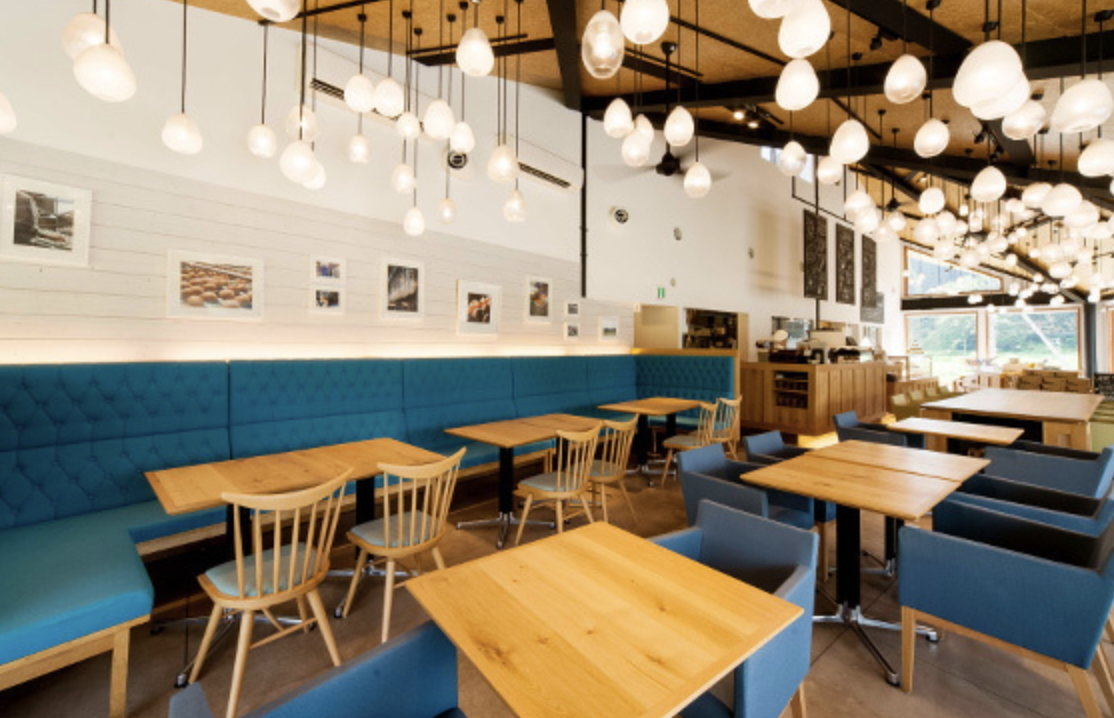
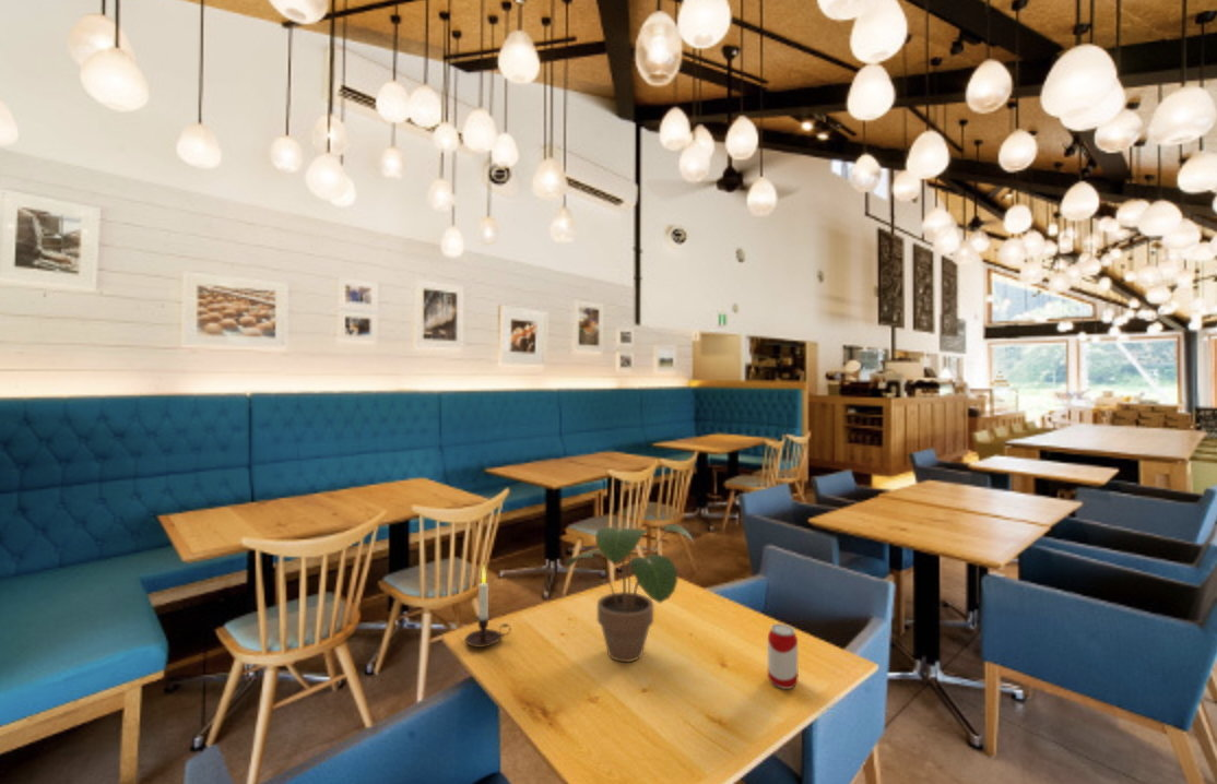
+ candle [463,565,511,649]
+ potted plant [565,523,696,663]
+ beverage can [767,622,799,690]
